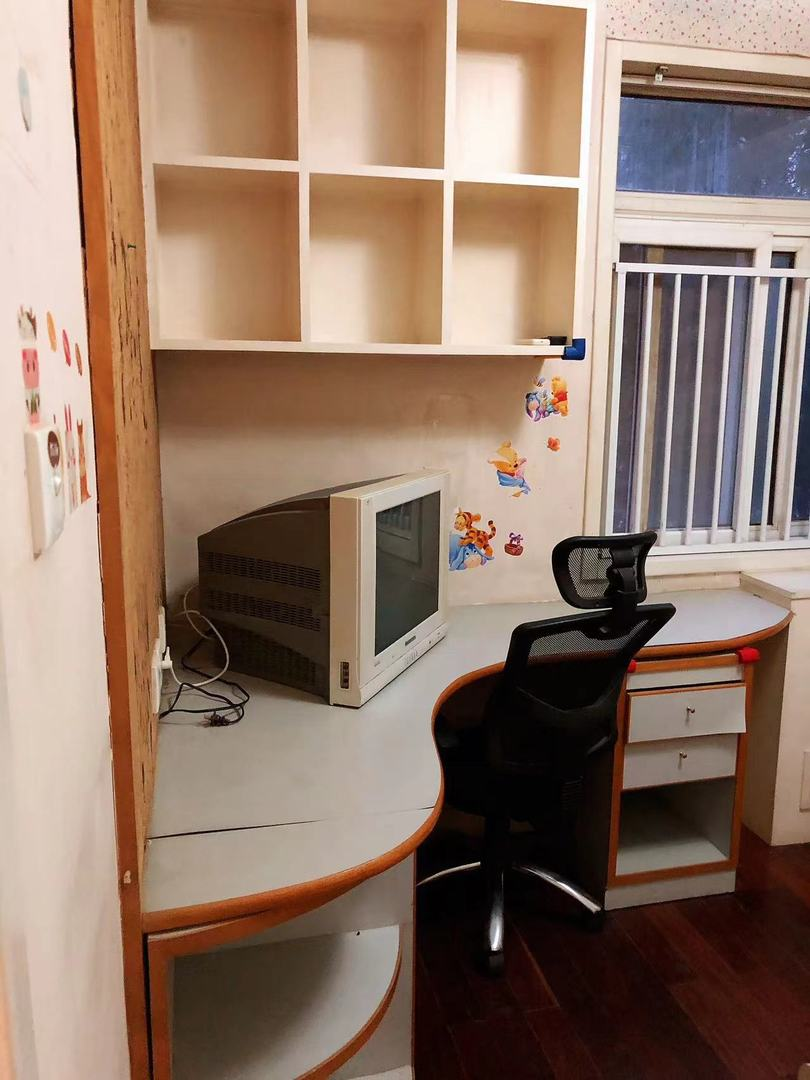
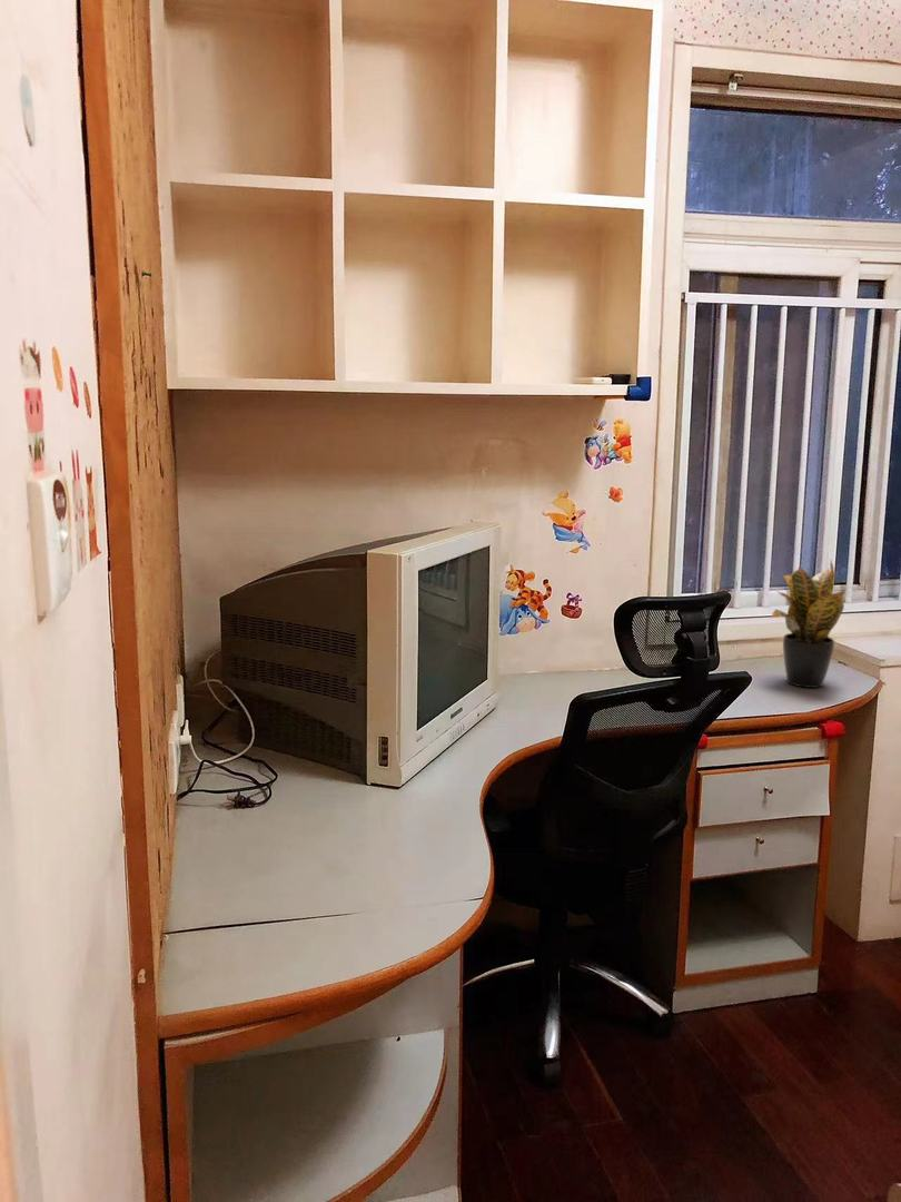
+ potted plant [770,560,846,689]
